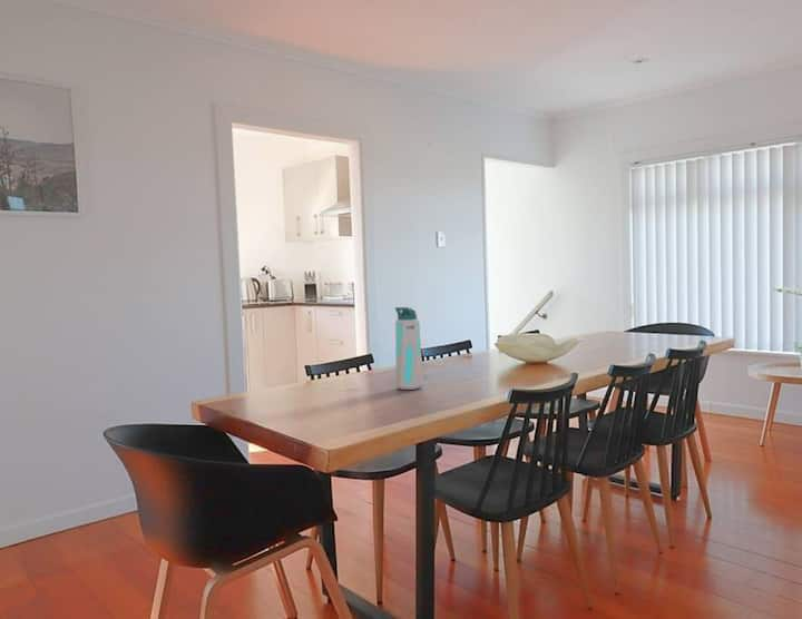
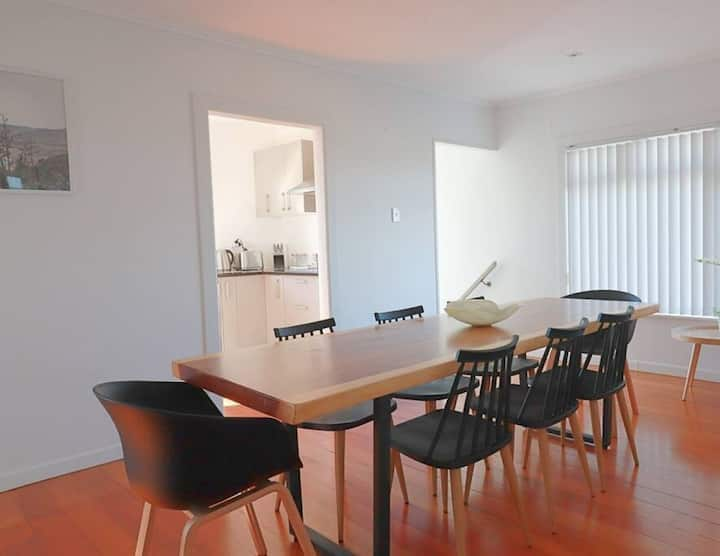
- water bottle [394,306,424,391]
